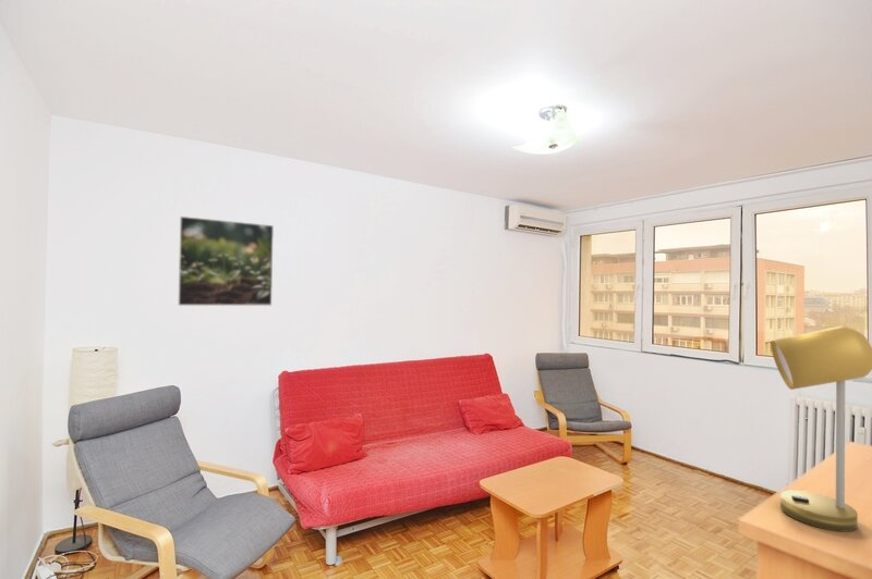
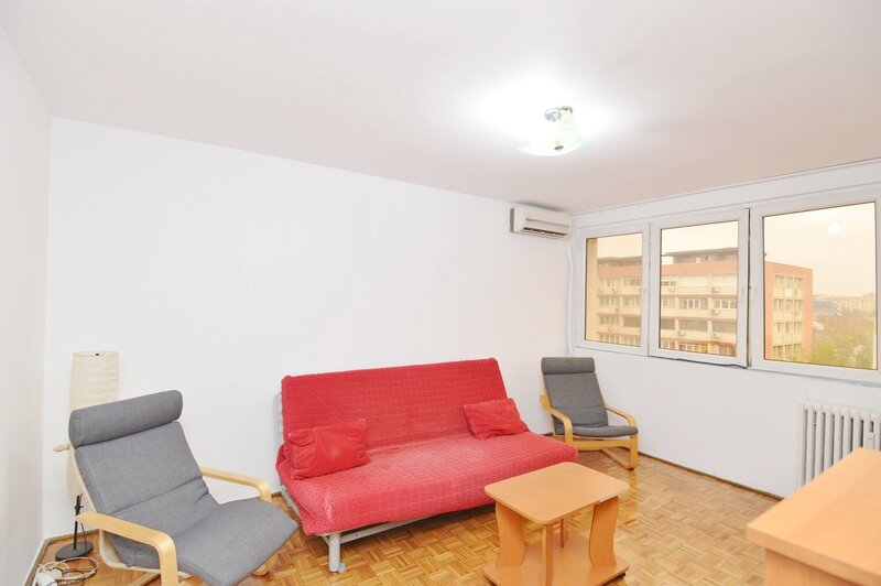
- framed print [178,215,275,307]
- desk lamp [770,325,872,533]
